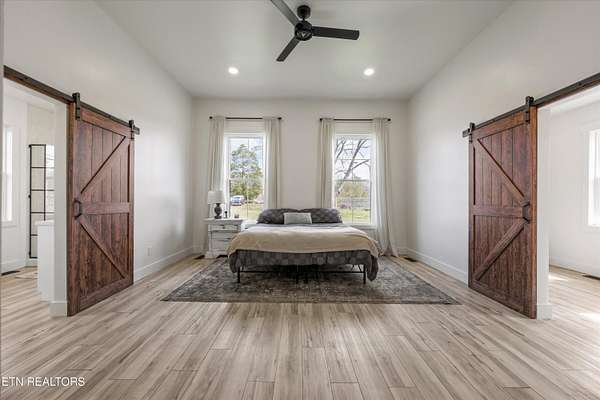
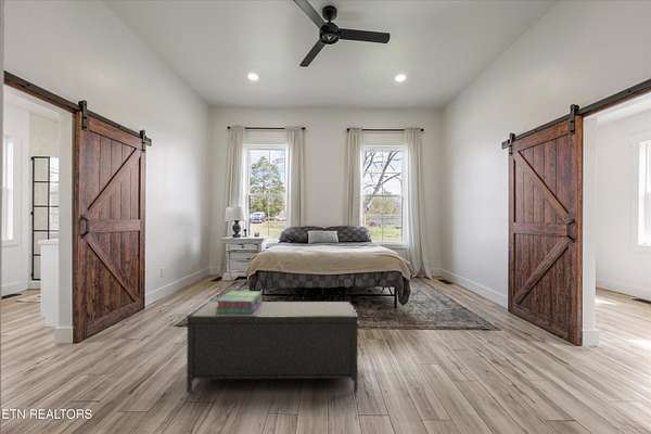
+ stack of books [215,290,264,315]
+ bench [184,301,360,394]
